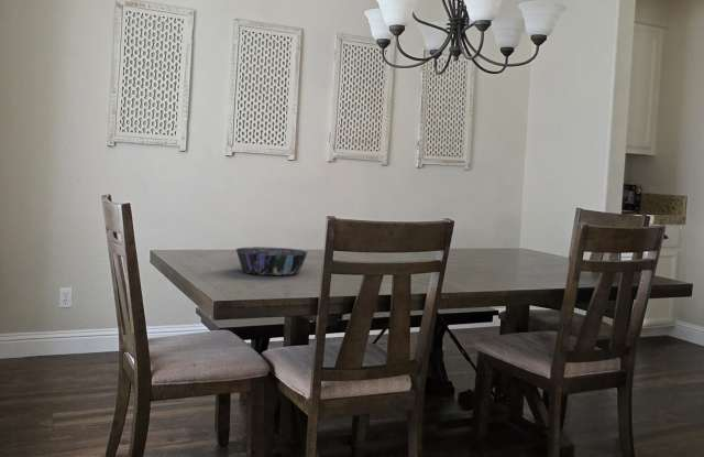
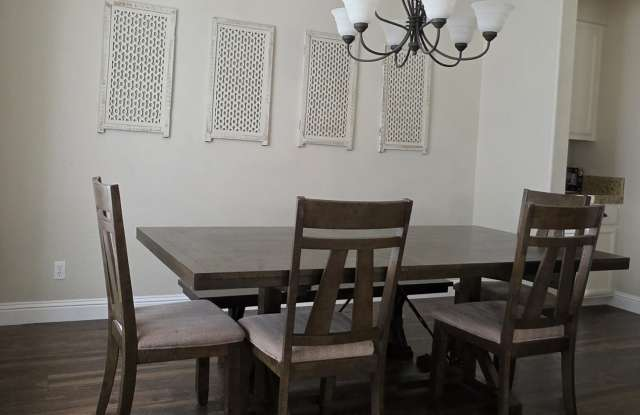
- decorative bowl [234,246,309,276]
